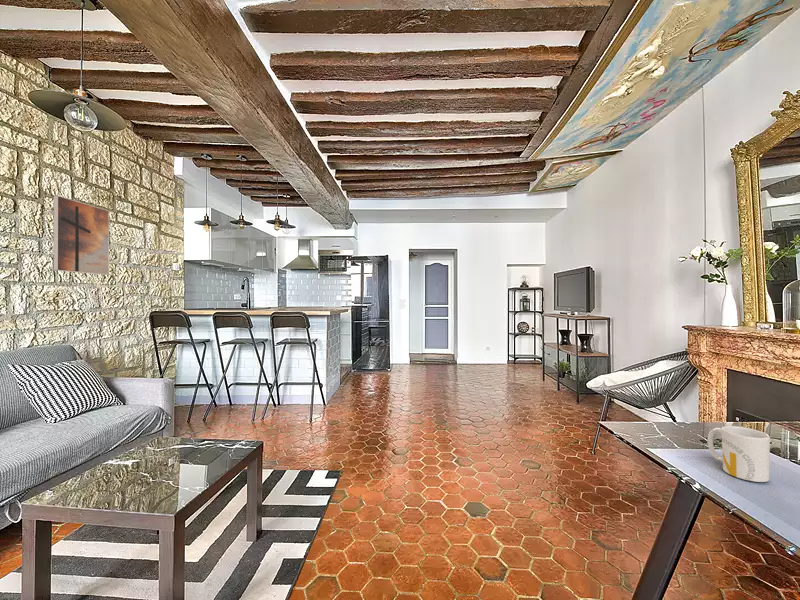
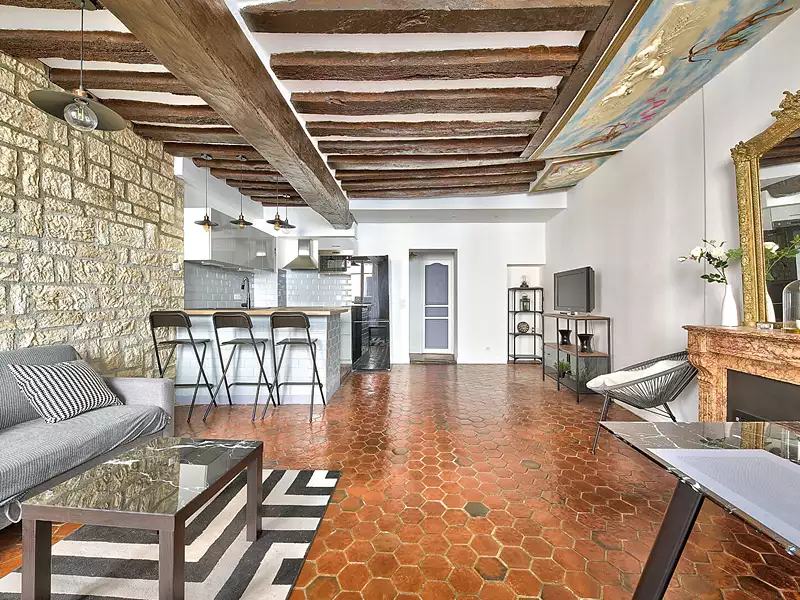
- mug [706,425,771,483]
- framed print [52,194,110,276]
